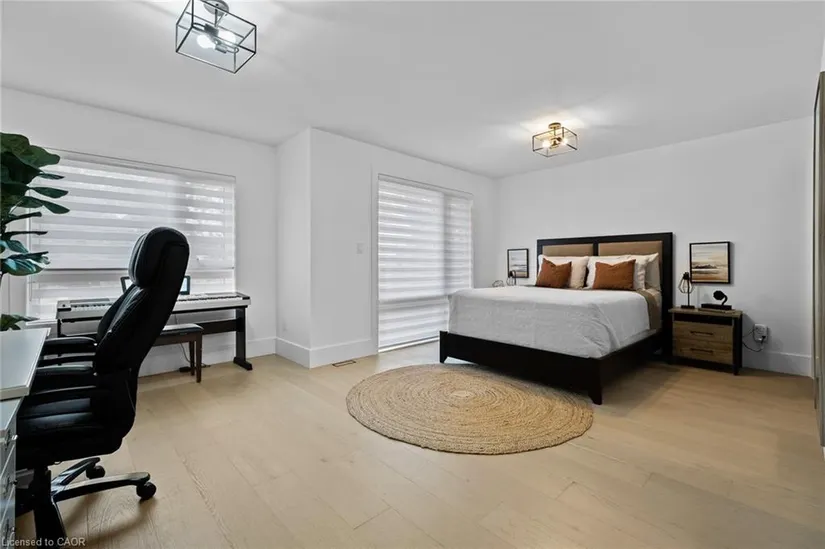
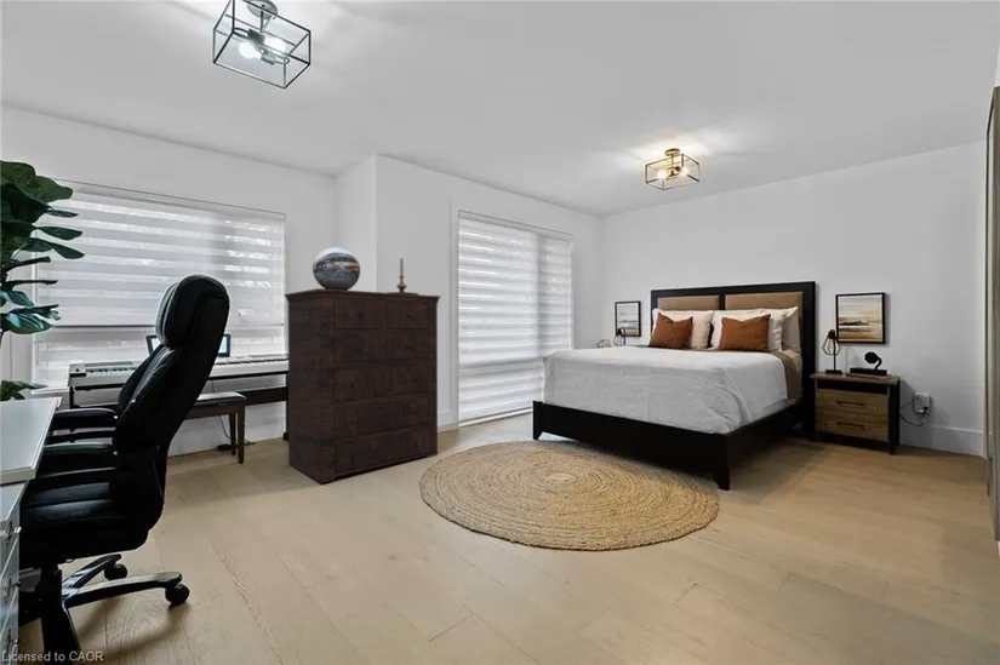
+ dresser [284,287,441,485]
+ candle holder [387,258,419,294]
+ decorative orb [312,246,361,291]
